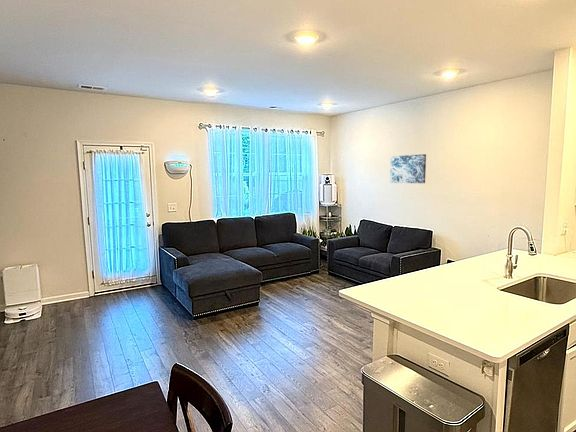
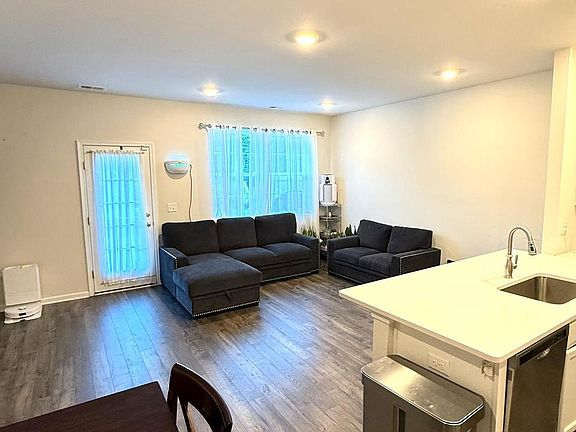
- wall art [389,153,427,184]
